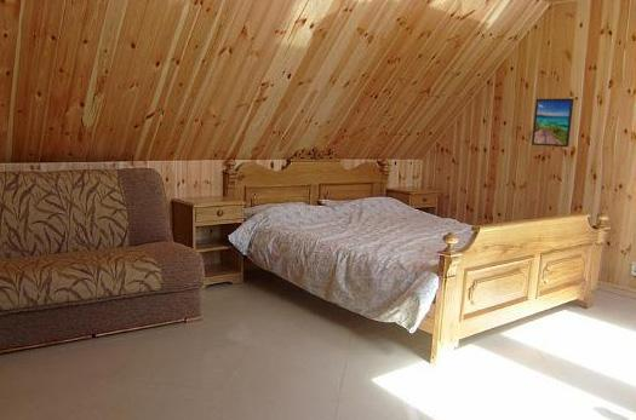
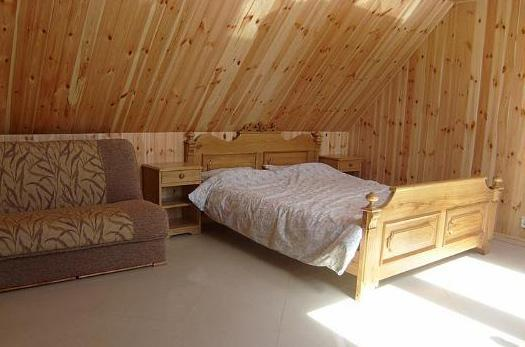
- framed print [531,97,575,148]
